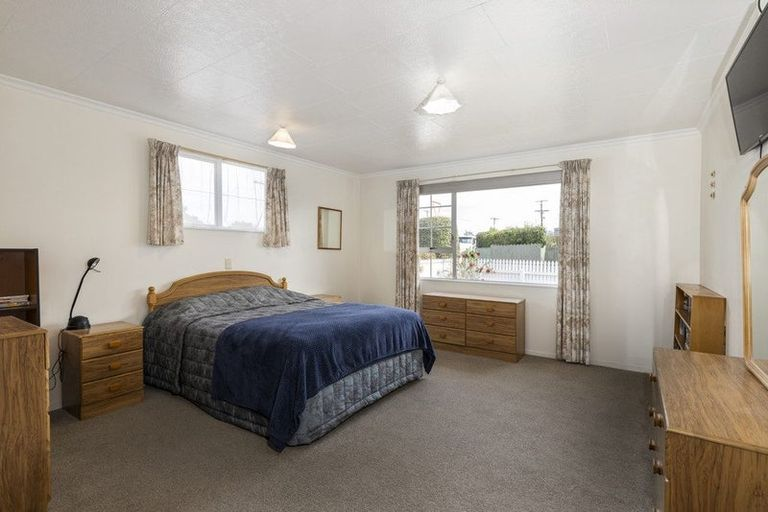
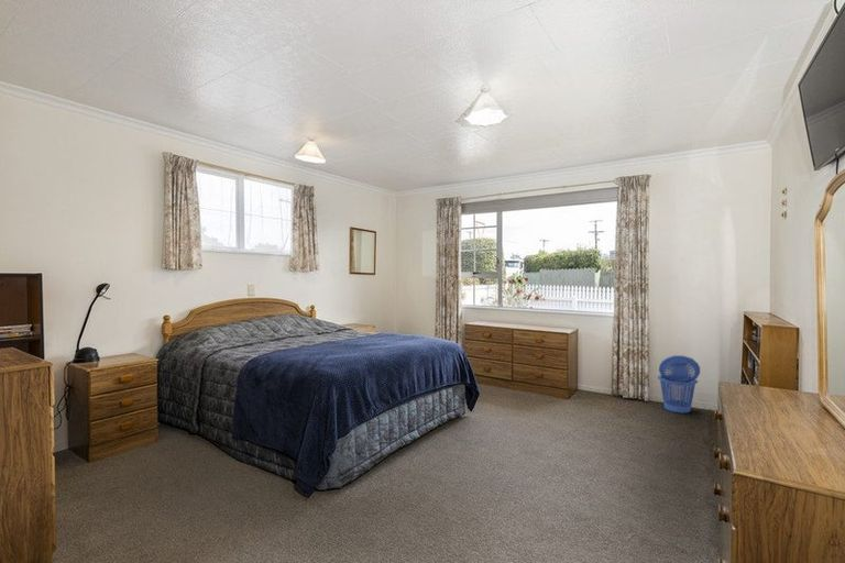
+ laundry basket [657,354,701,415]
